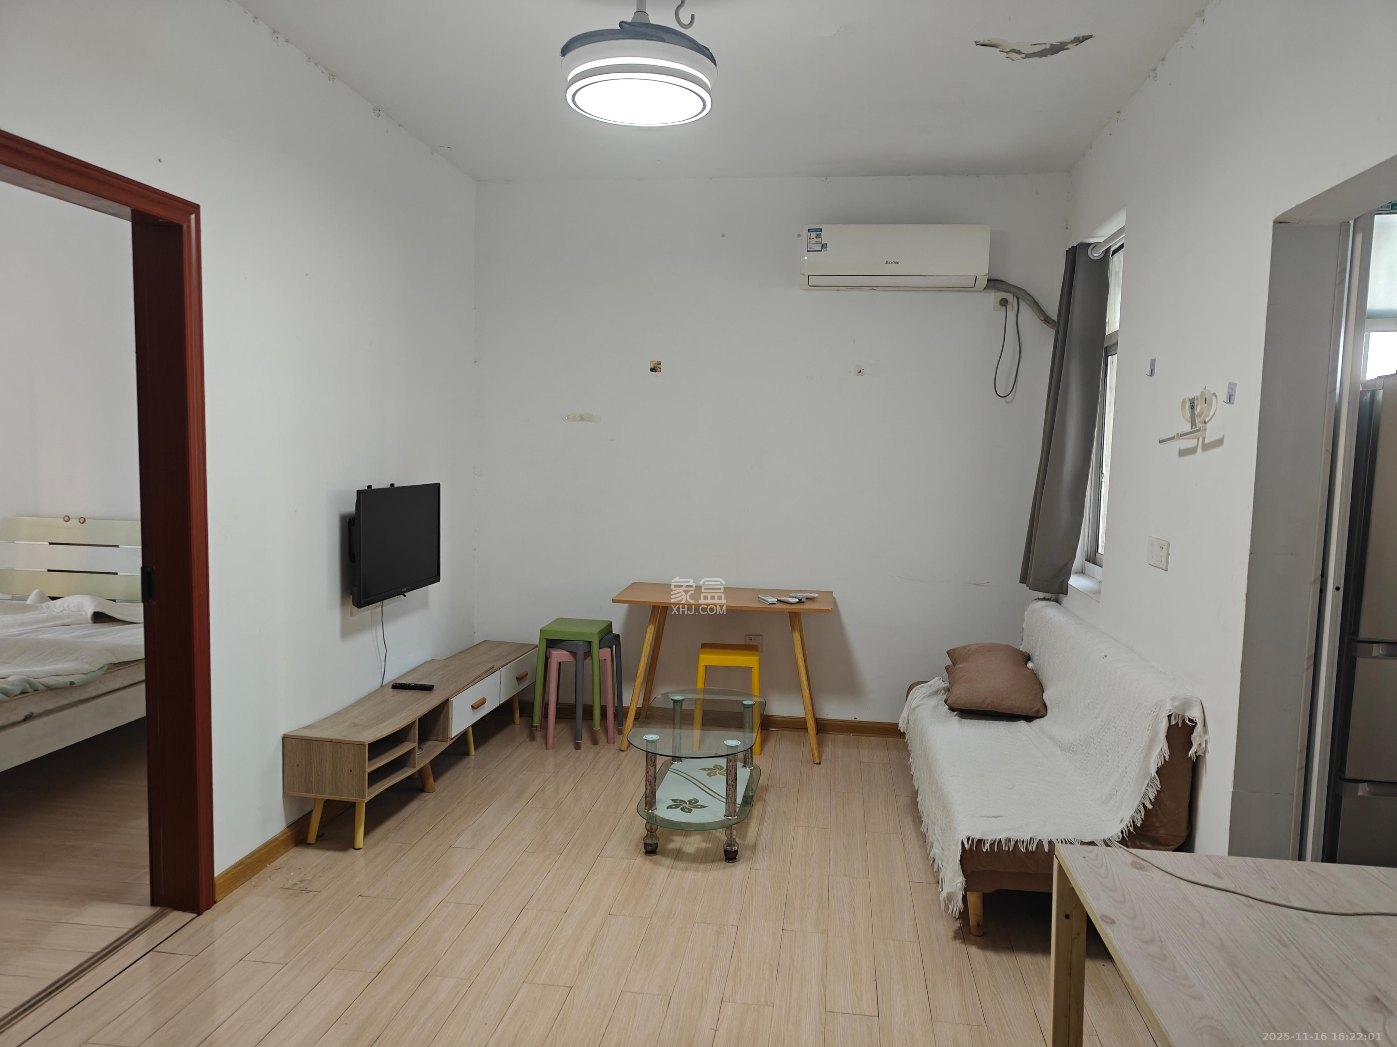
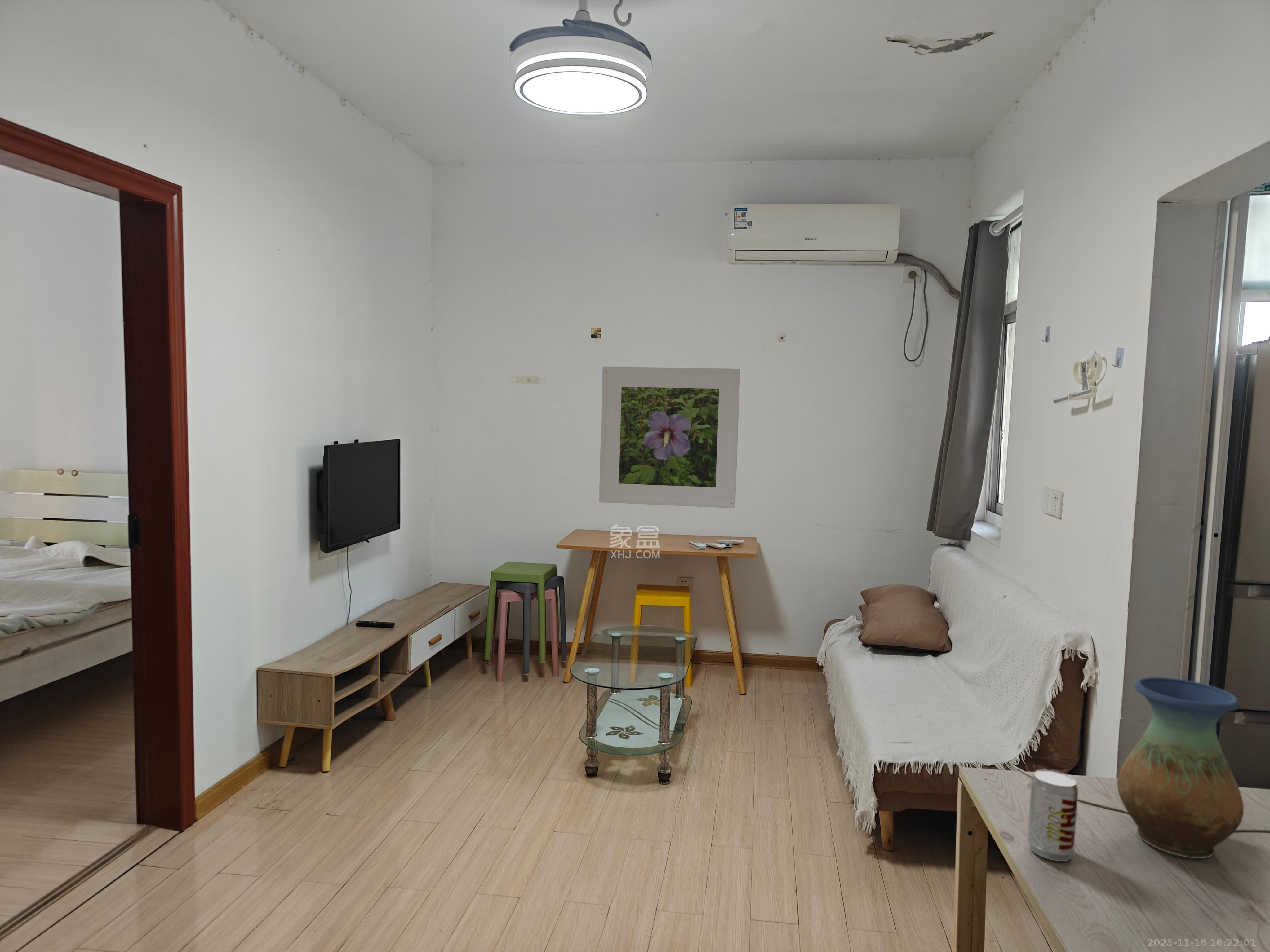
+ vase [1117,677,1244,859]
+ beverage can [1027,769,1079,862]
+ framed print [599,366,740,509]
